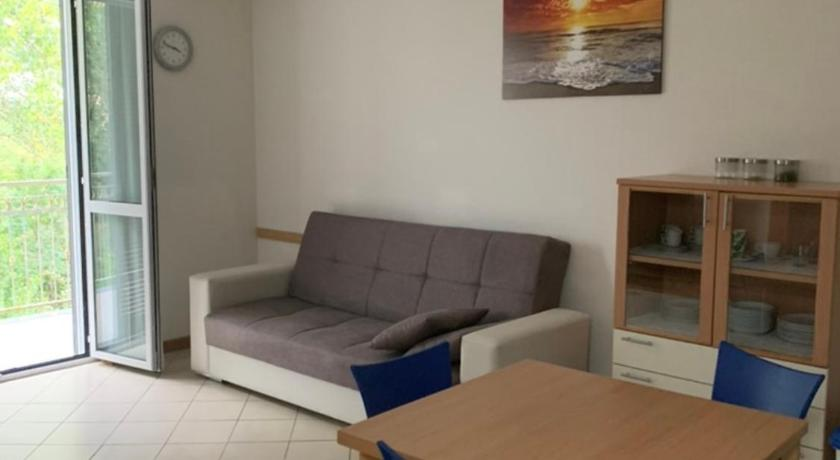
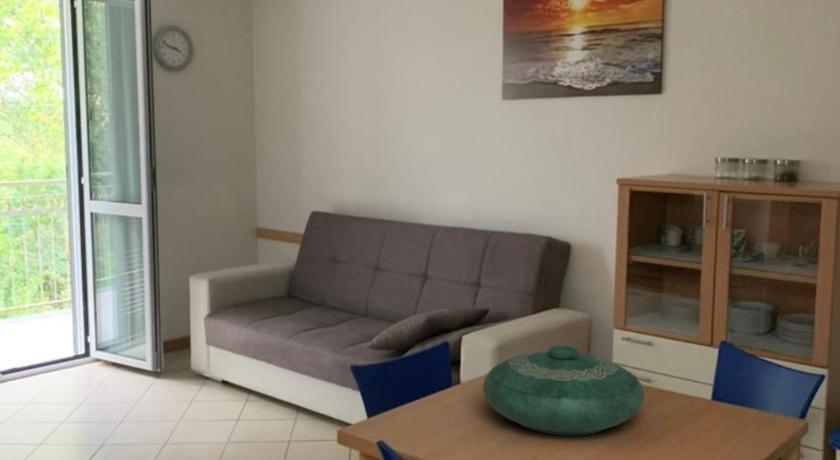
+ decorative bowl [482,345,646,436]
